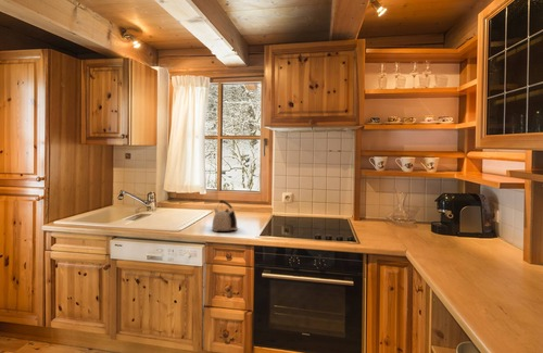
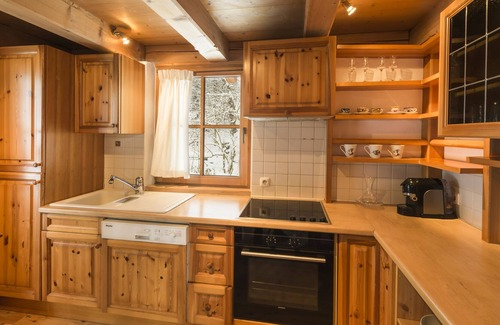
- kettle [211,199,239,232]
